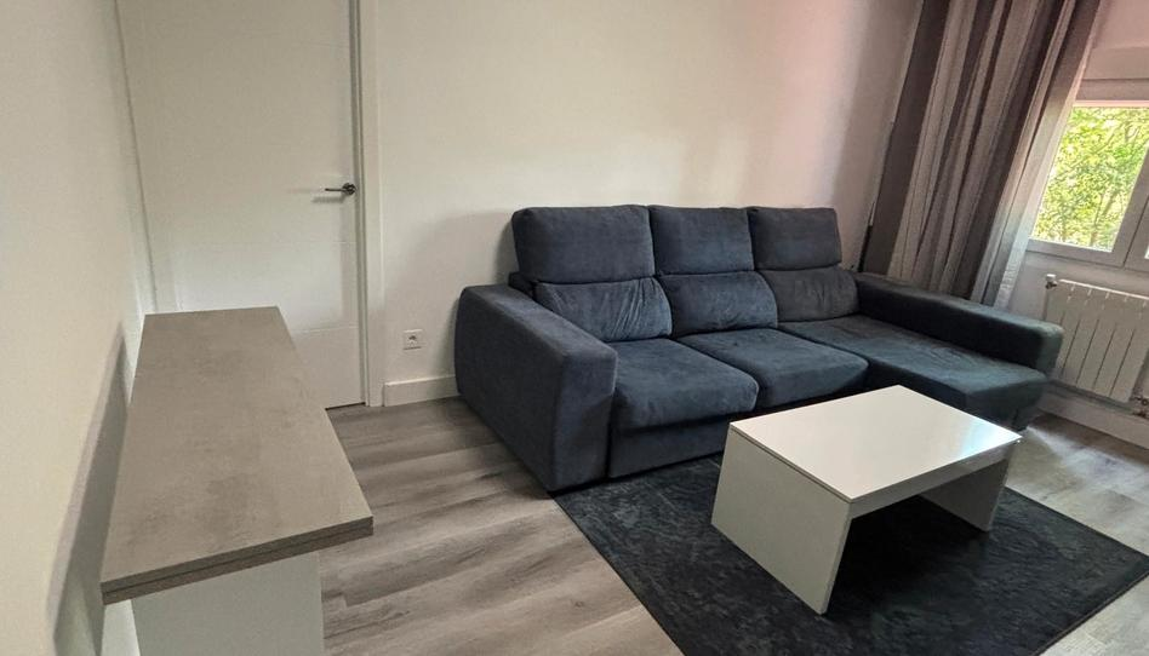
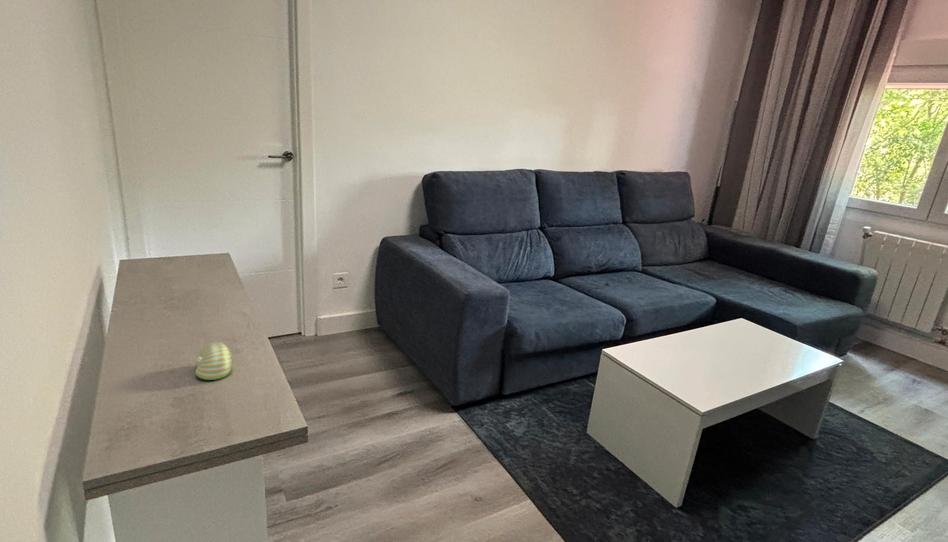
+ decorative egg [193,341,233,381]
